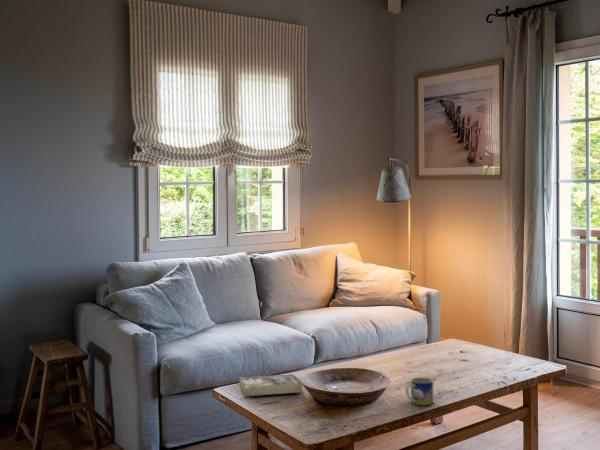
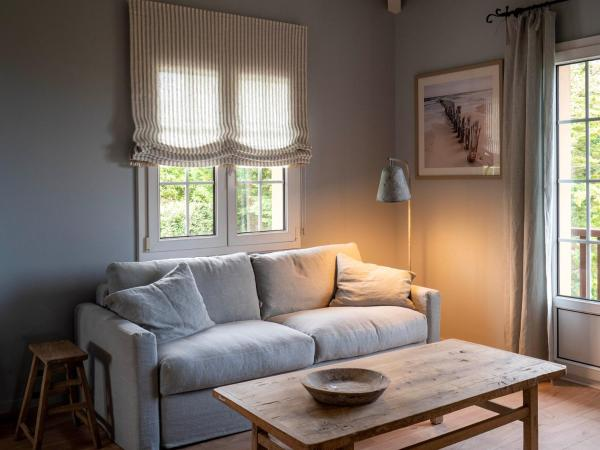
- book [239,373,304,397]
- mug [405,376,434,406]
